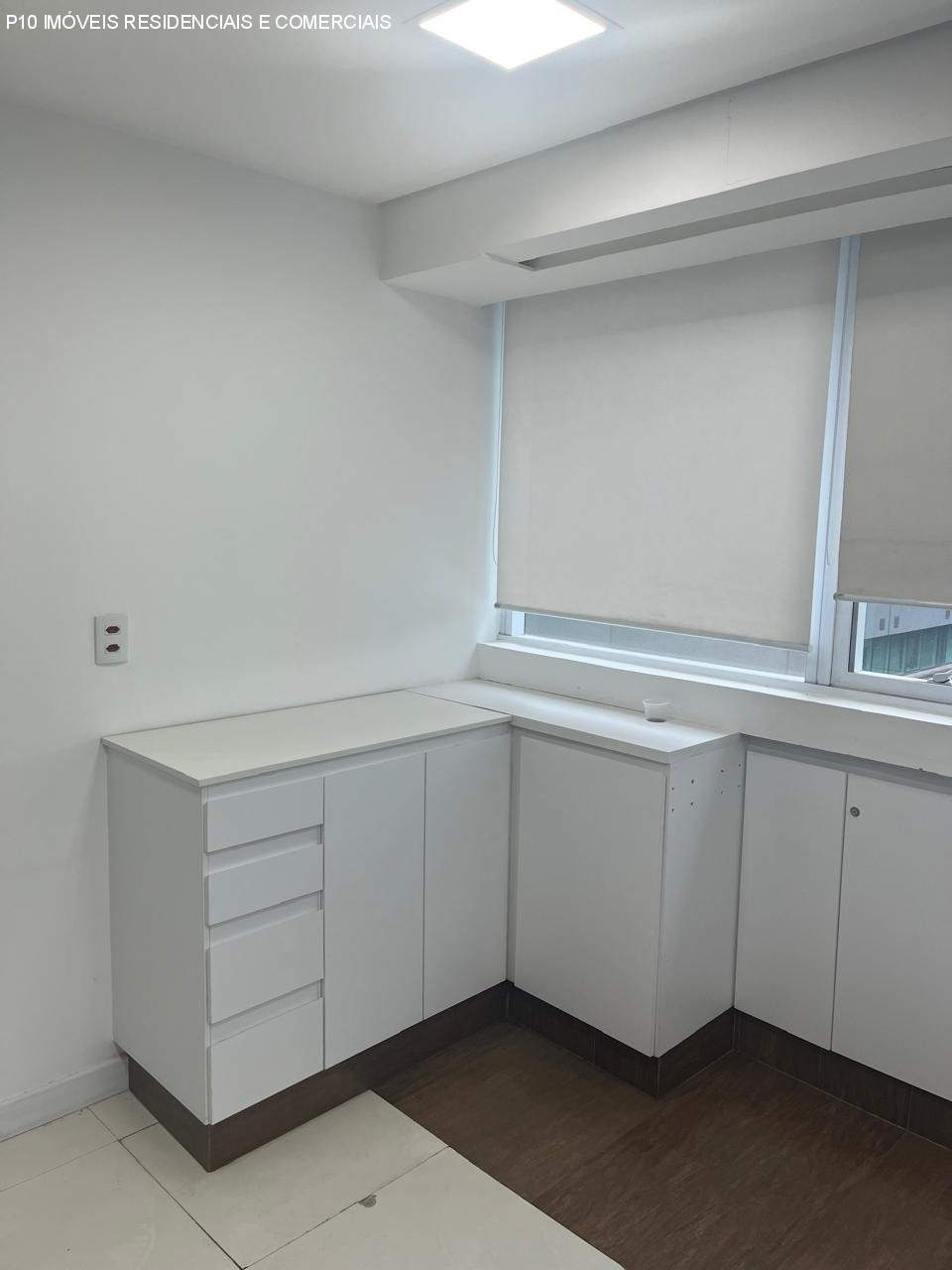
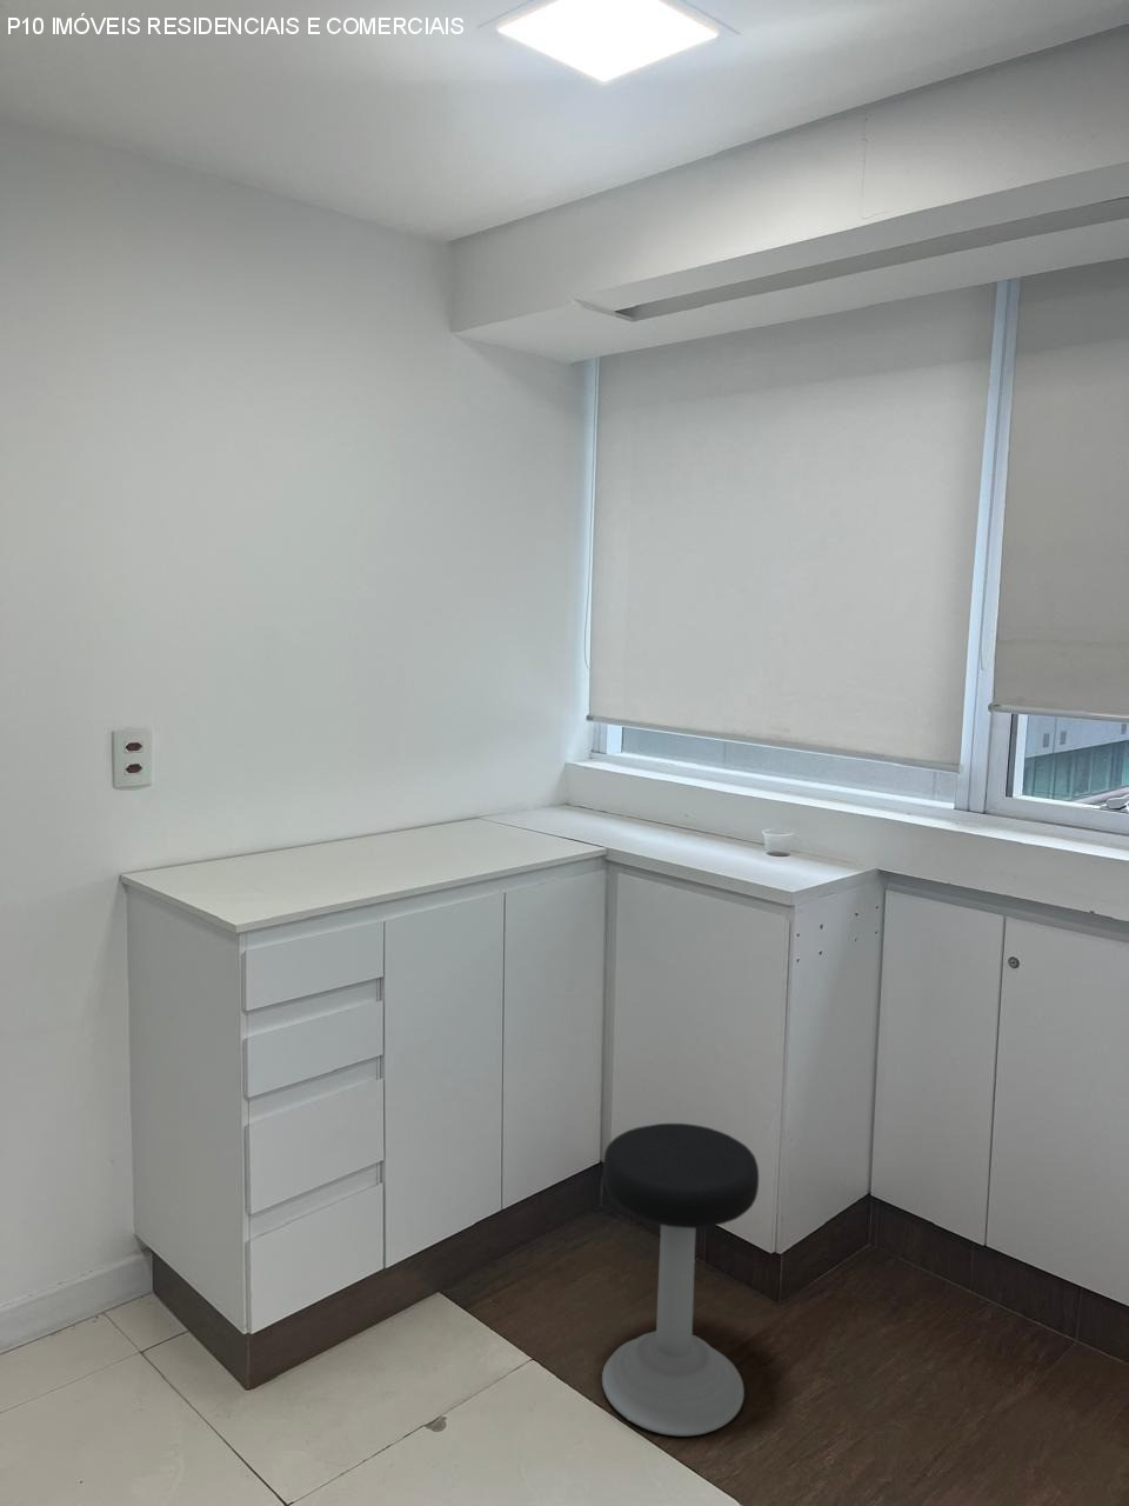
+ stool [601,1123,760,1436]
